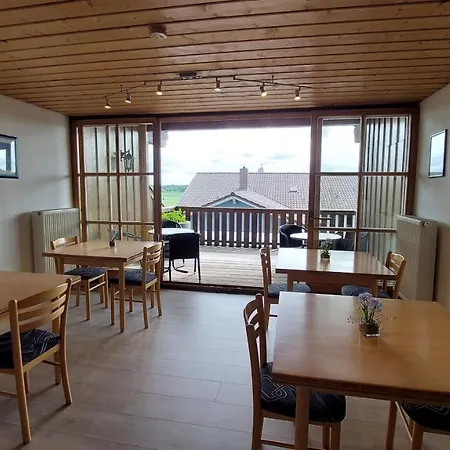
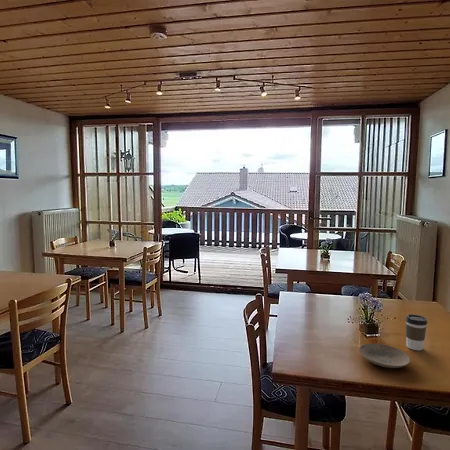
+ coffee cup [404,313,428,351]
+ plate [358,342,412,369]
